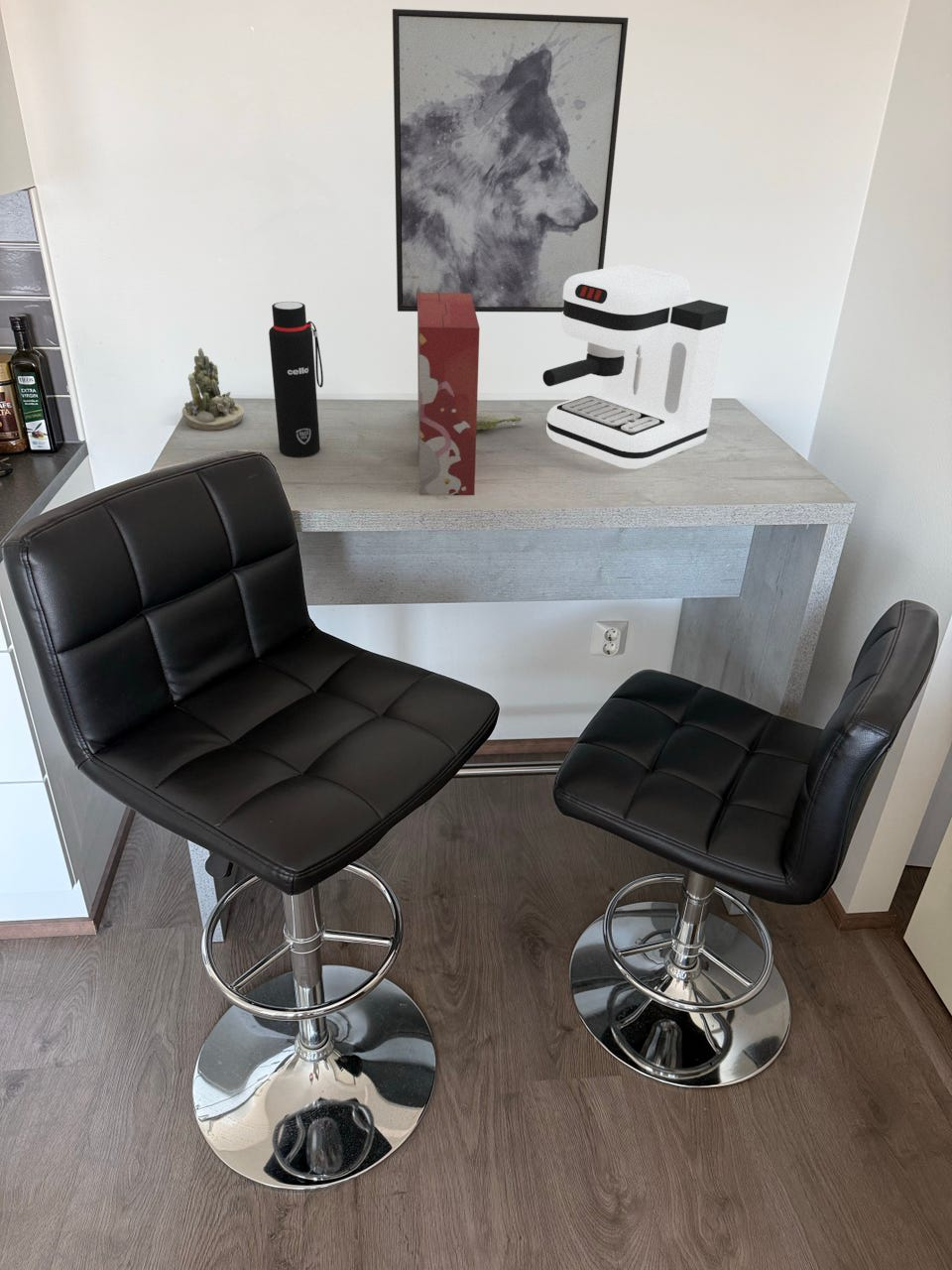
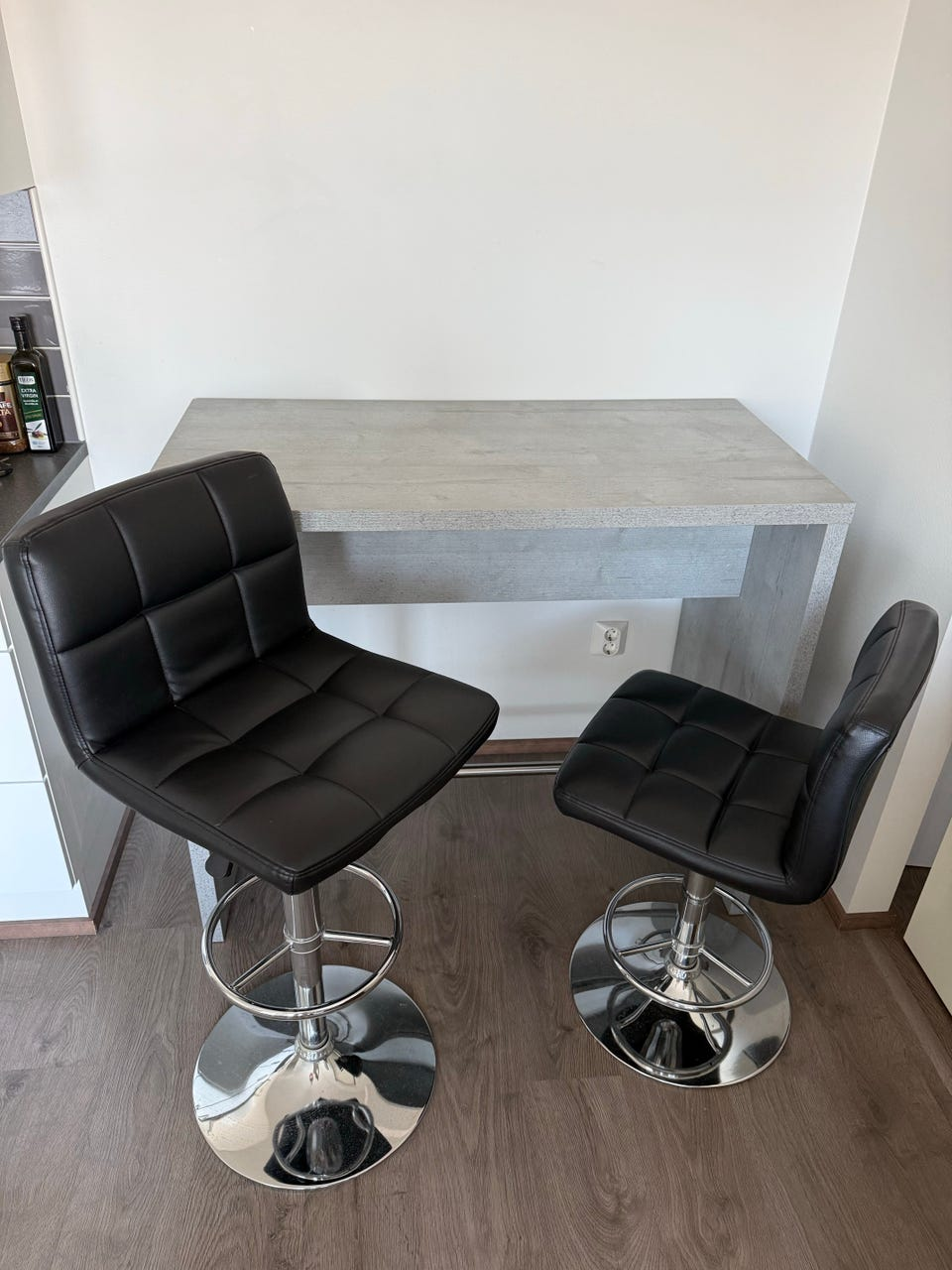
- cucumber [476,410,523,431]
- wall art [392,8,630,314]
- succulent planter [181,347,245,432]
- coffee maker [541,264,729,470]
- water bottle [268,301,324,458]
- cereal box [416,293,481,496]
